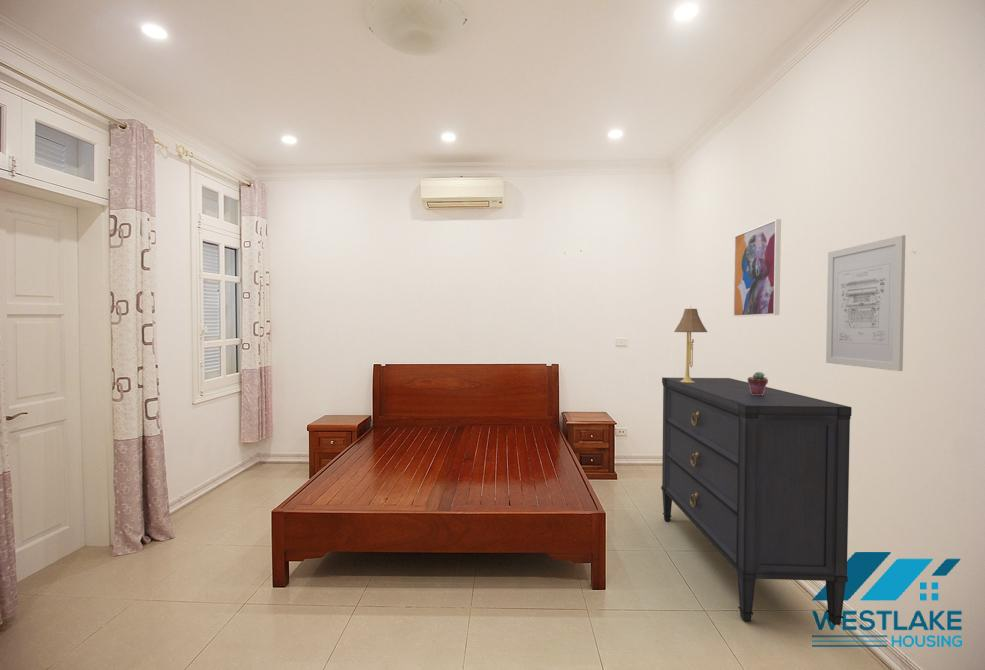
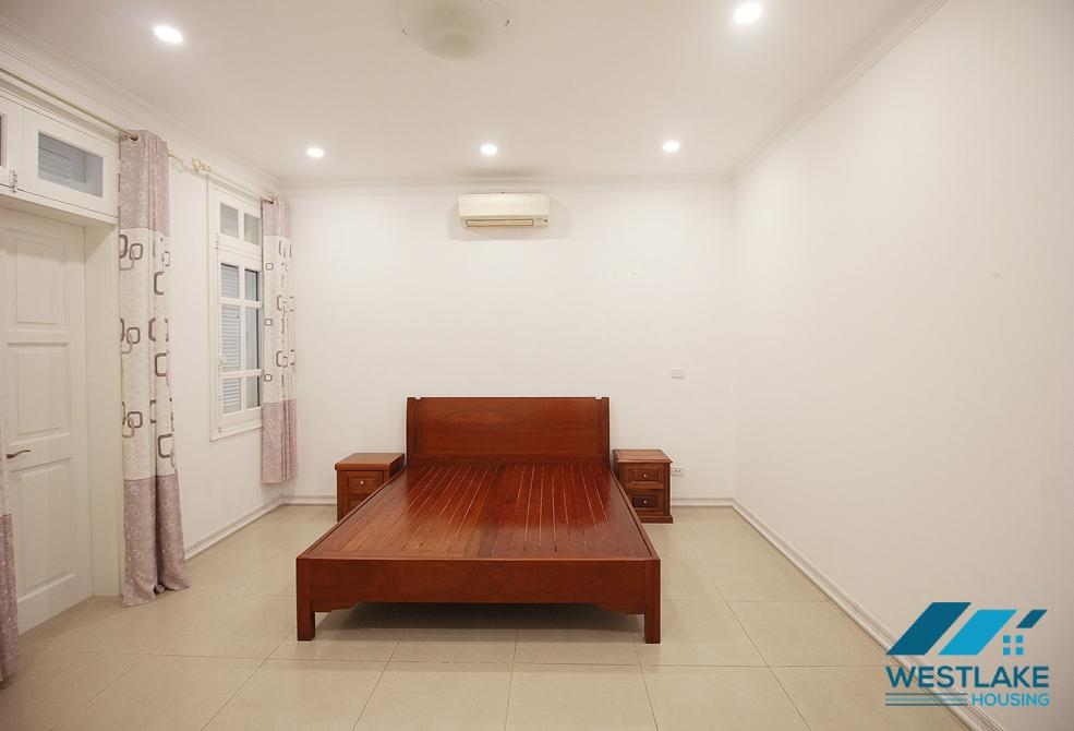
- potted succulent [747,371,769,395]
- dresser [660,376,853,626]
- wall art [732,218,782,318]
- table lamp [673,305,709,383]
- wall art [825,234,907,372]
